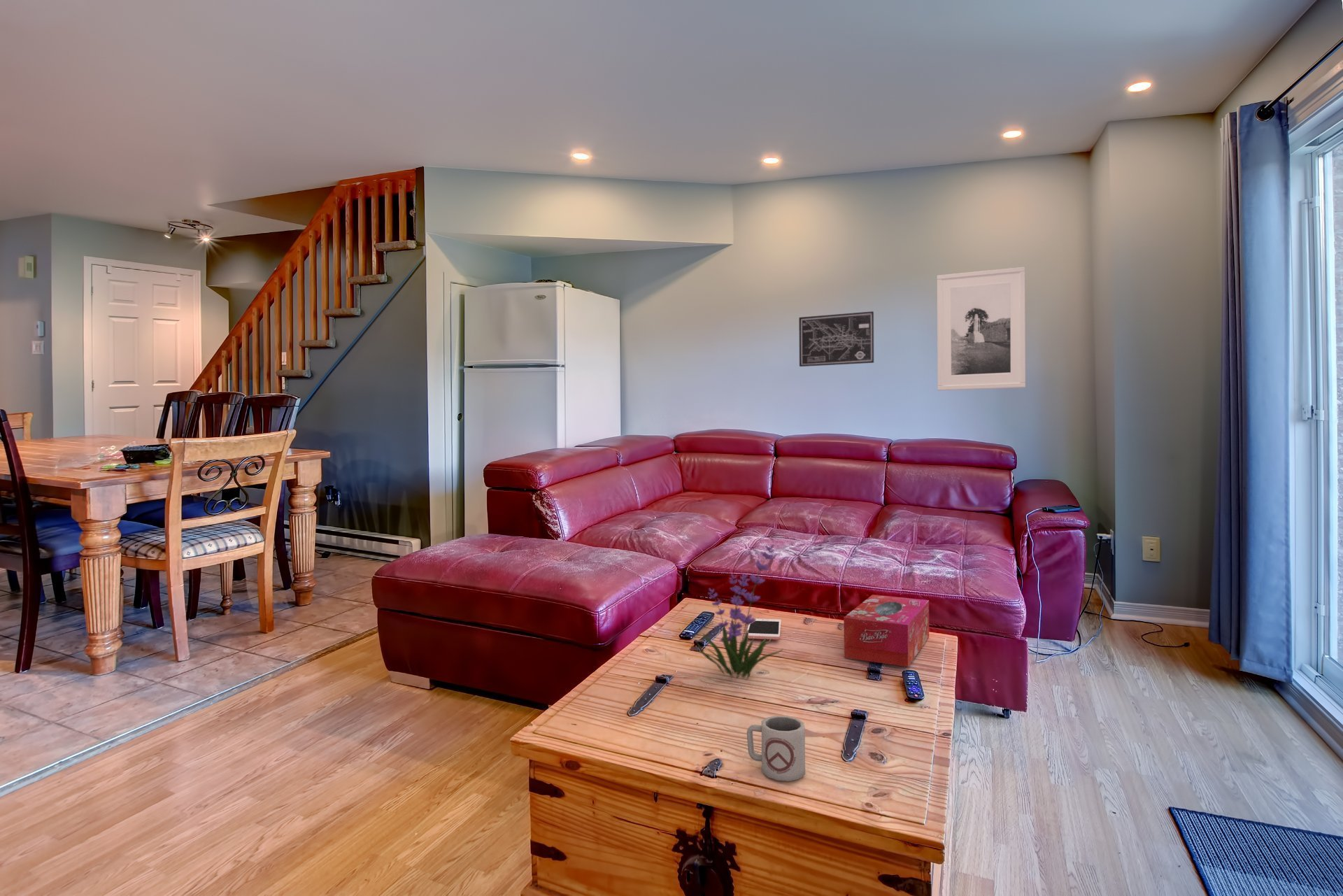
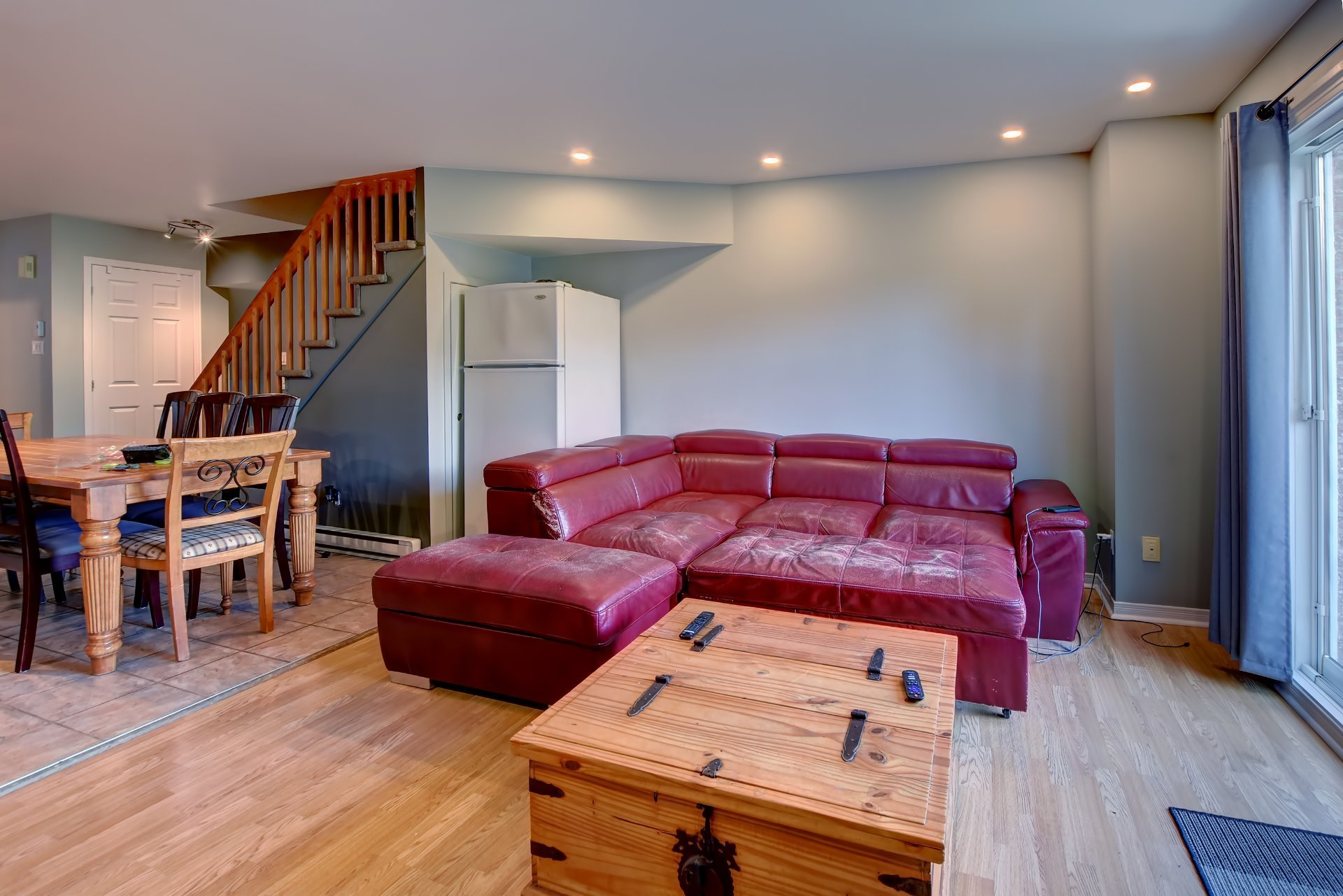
- wall art [798,311,874,367]
- tissue box [843,594,930,667]
- cup [746,715,806,782]
- cell phone [746,618,782,640]
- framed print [937,266,1026,391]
- plant [695,543,785,681]
